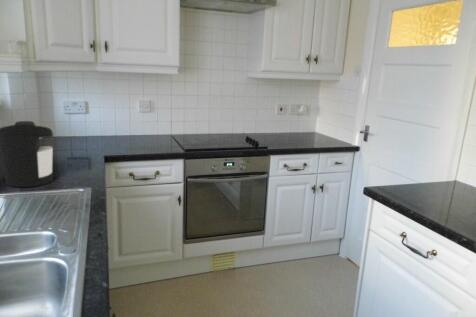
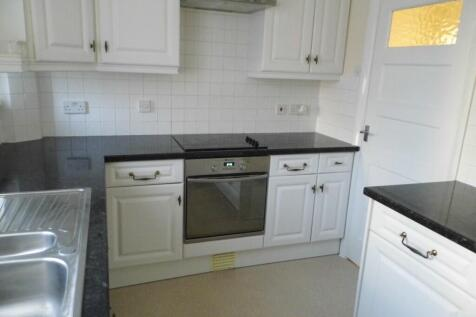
- coffee maker [0,120,54,188]
